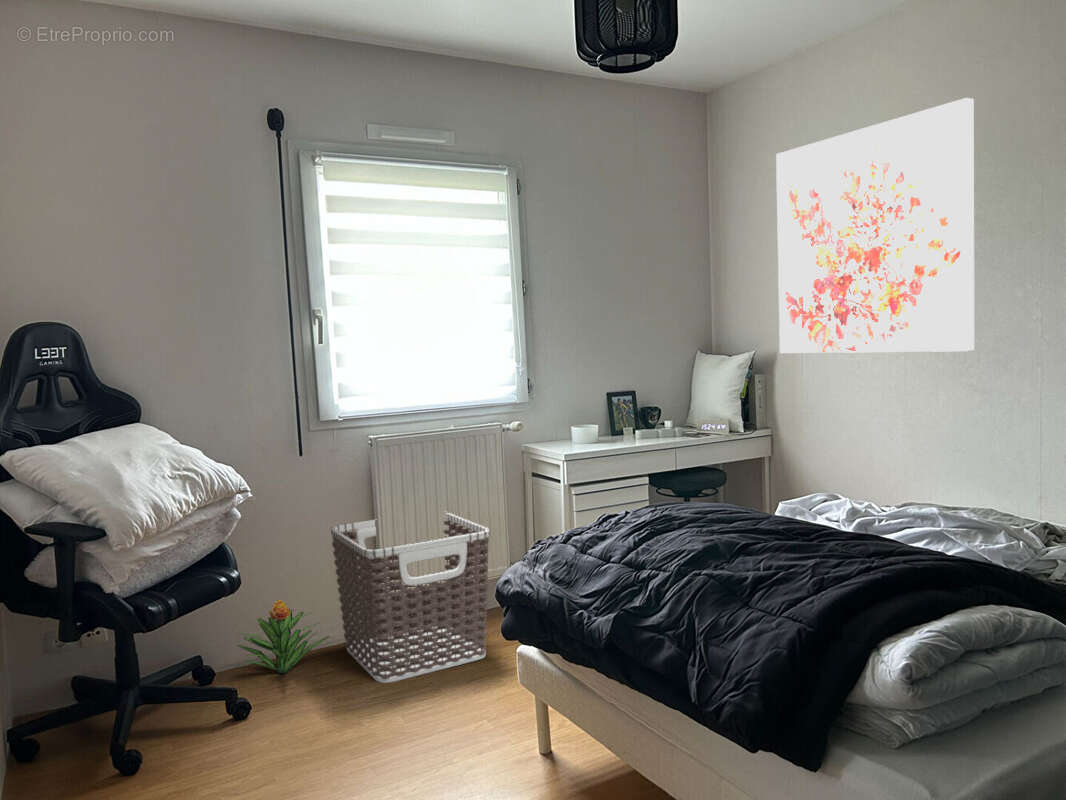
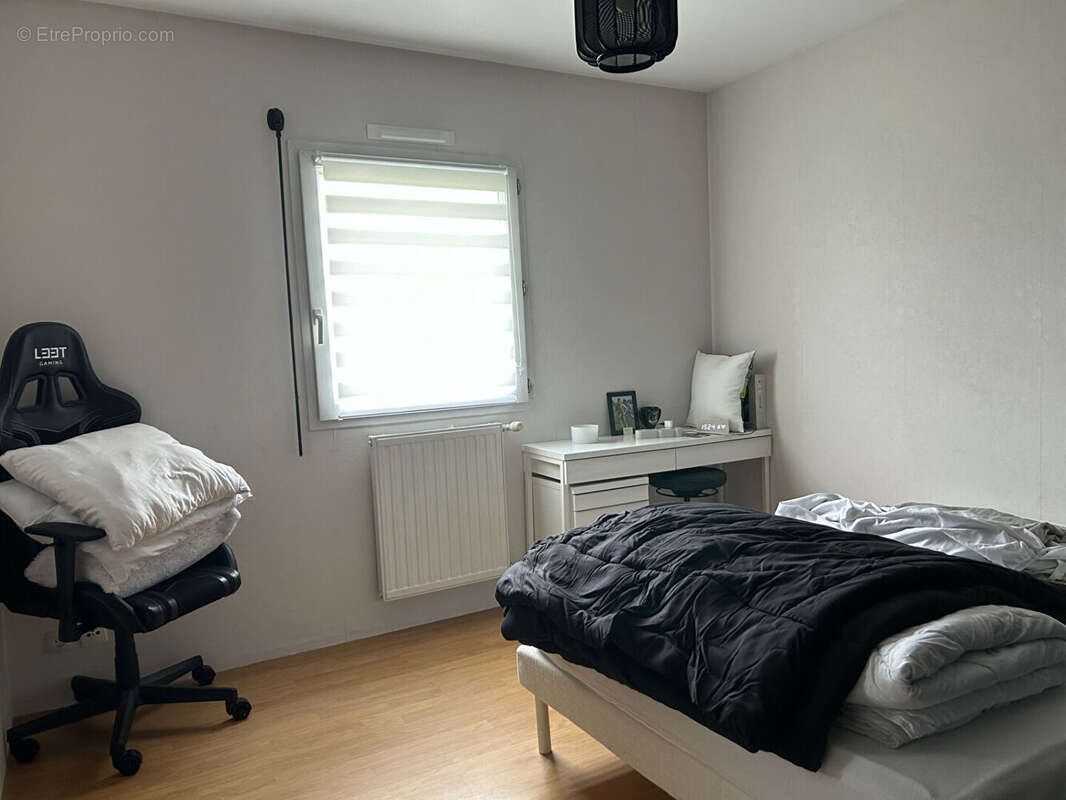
- wall art [775,97,975,354]
- clothes hamper [330,512,491,684]
- decorative plant [237,599,330,675]
